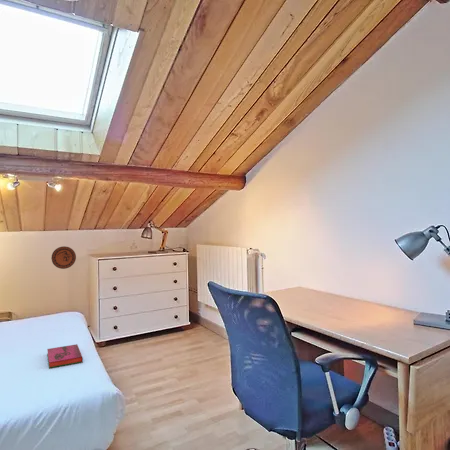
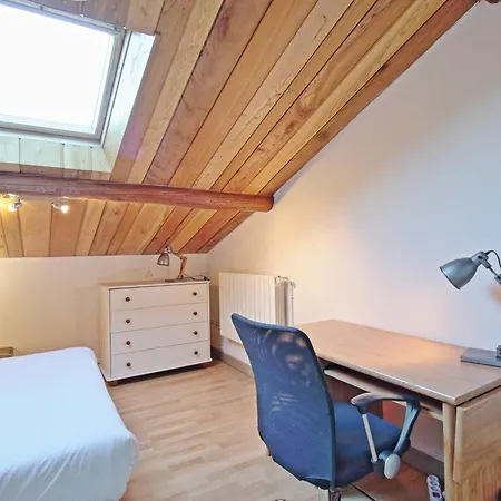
- decorative plate [50,245,77,270]
- hardback book [46,343,84,369]
